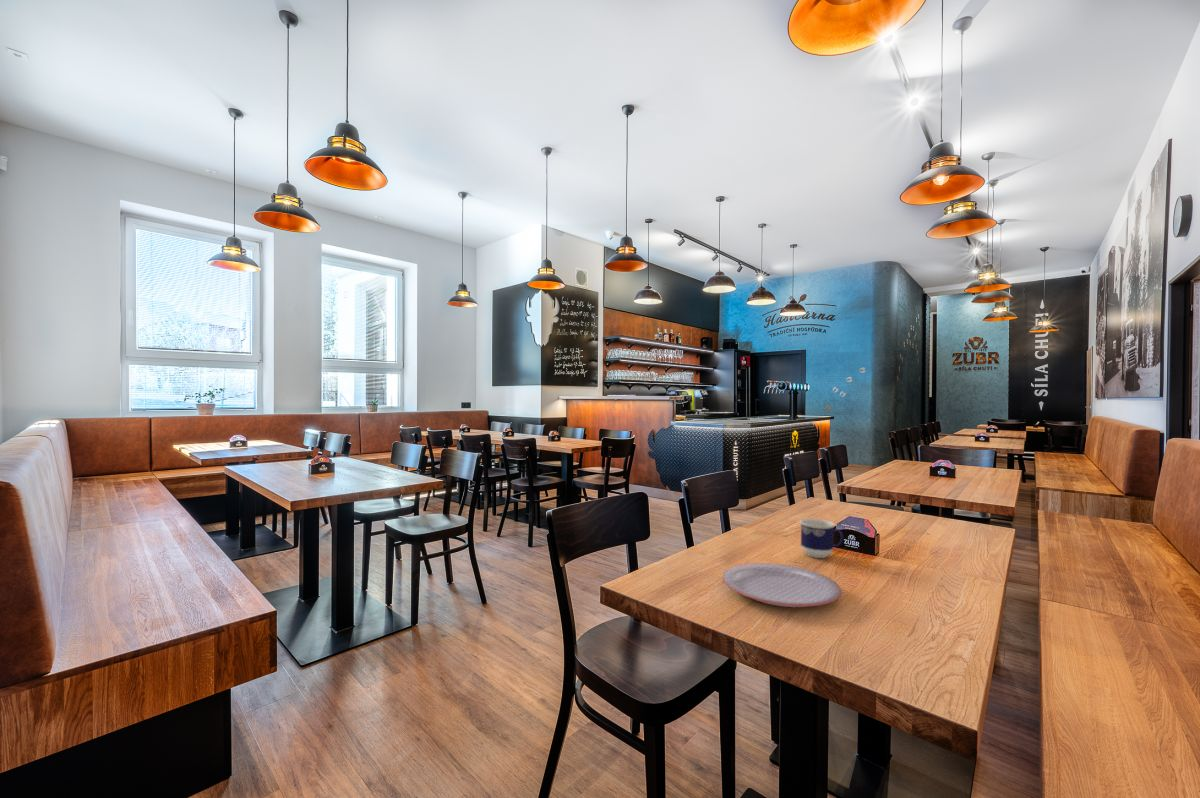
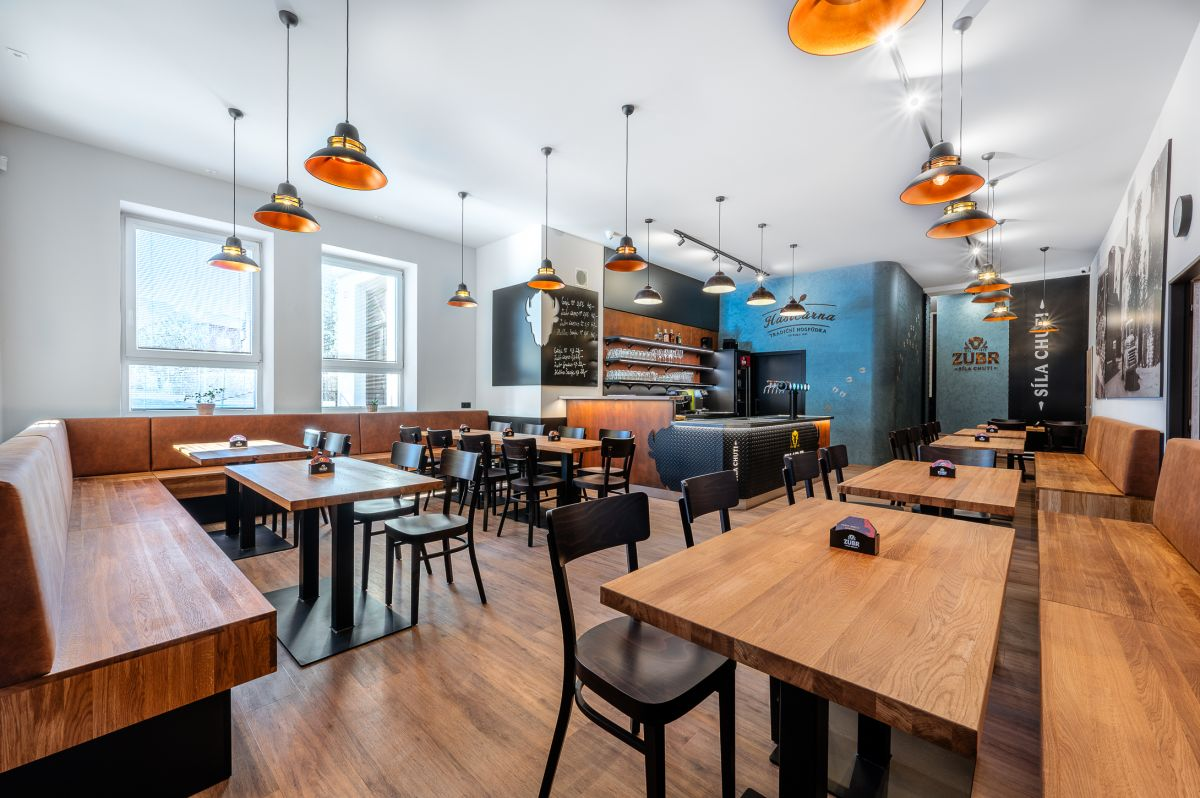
- plate [721,562,842,608]
- cup [799,518,844,559]
